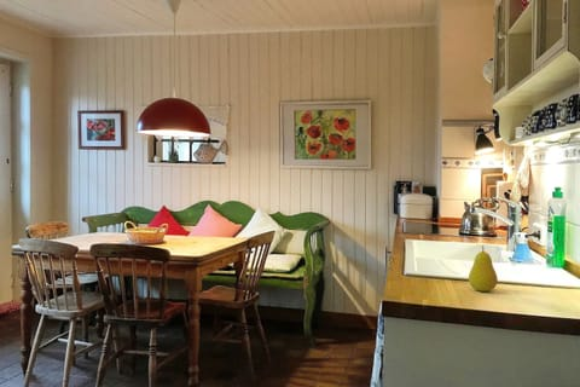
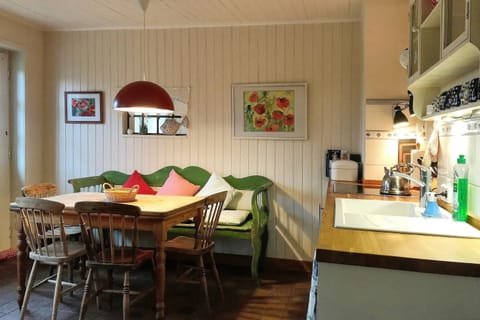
- fruit [468,244,499,293]
